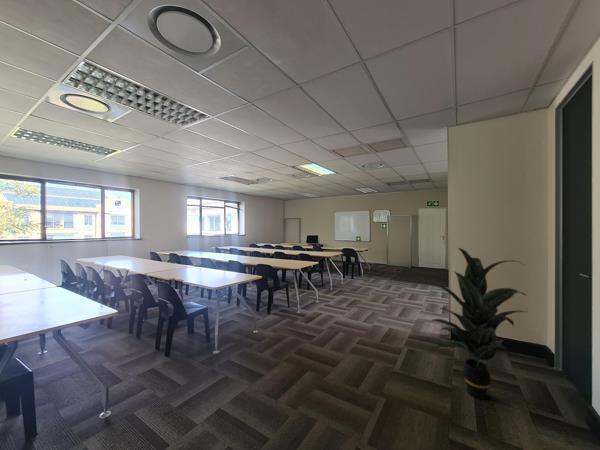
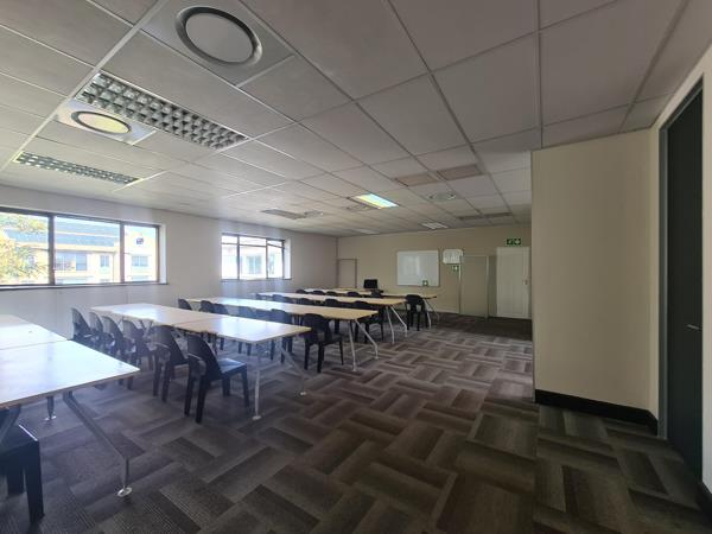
- indoor plant [420,247,528,400]
